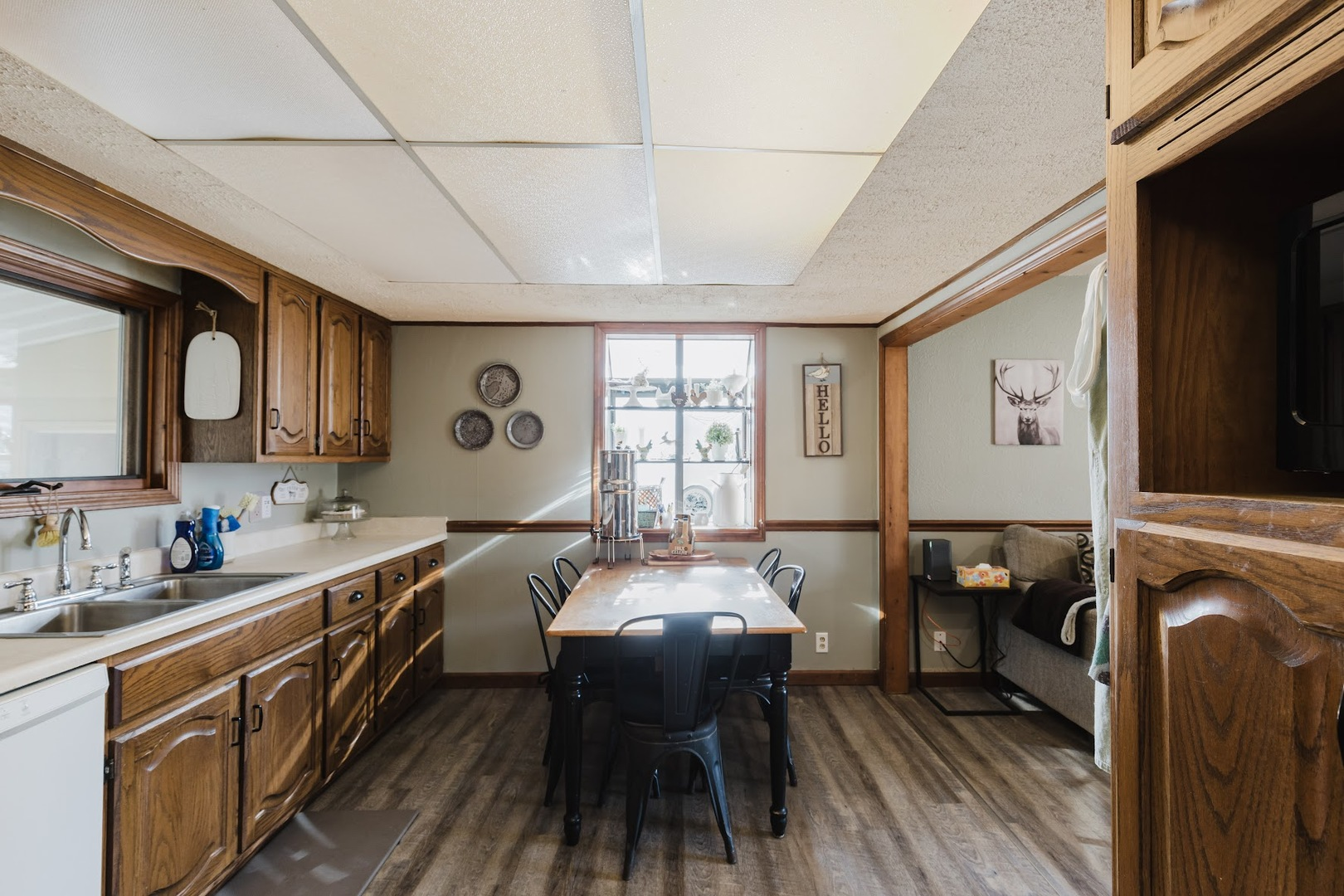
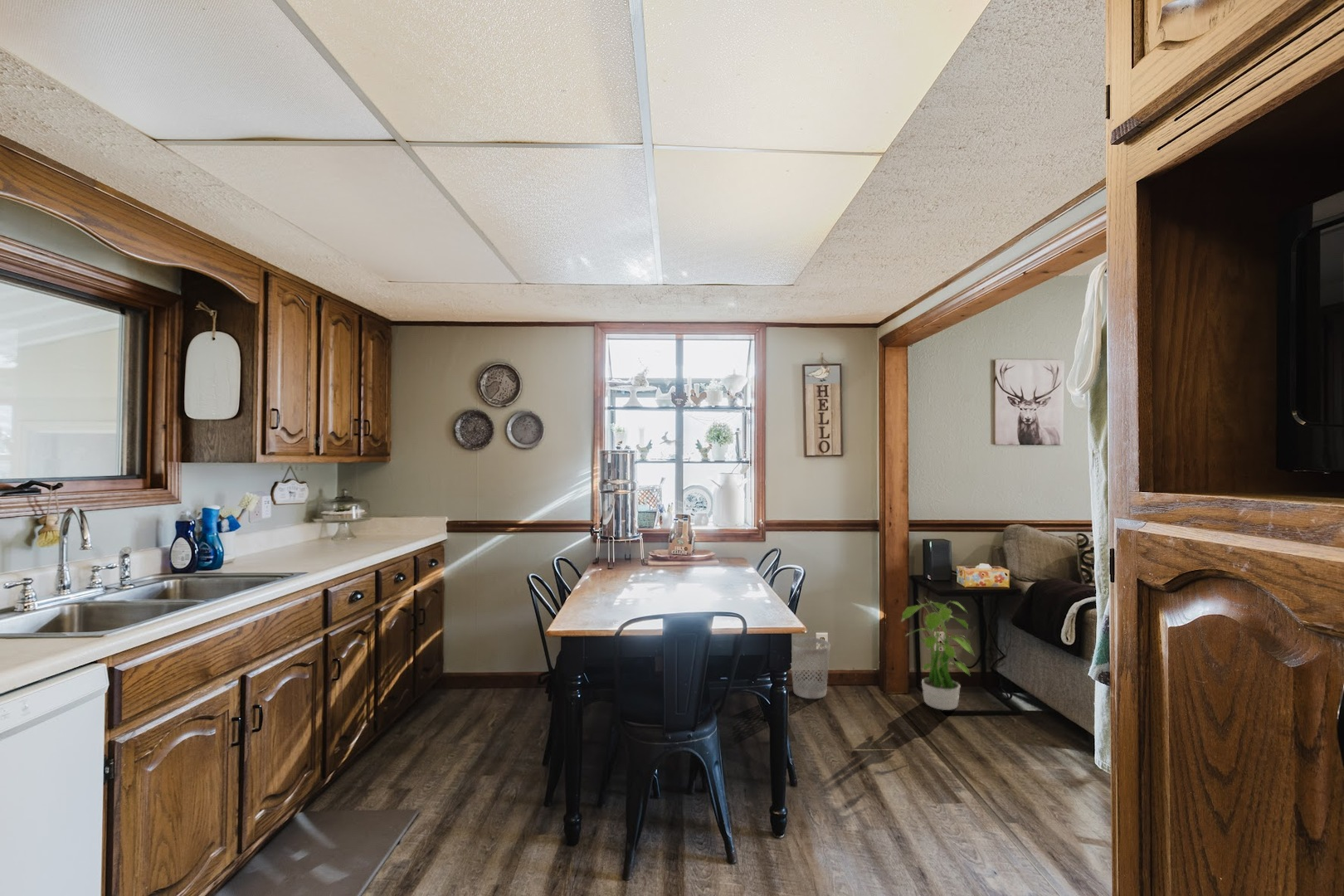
+ wastebasket [791,636,830,699]
+ potted plant [900,597,976,711]
